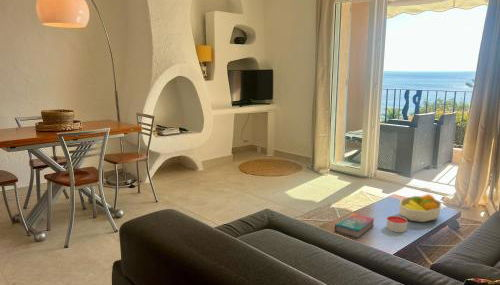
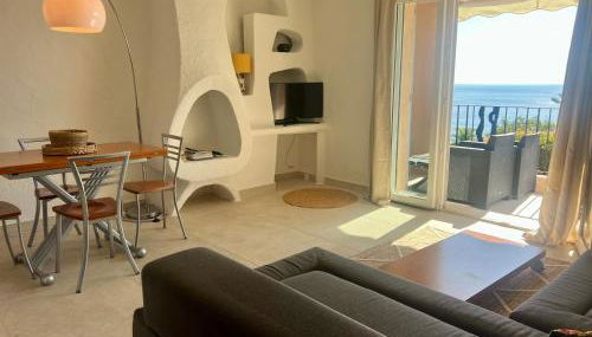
- fruit bowl [398,193,443,223]
- book [334,212,375,239]
- candle [385,215,408,233]
